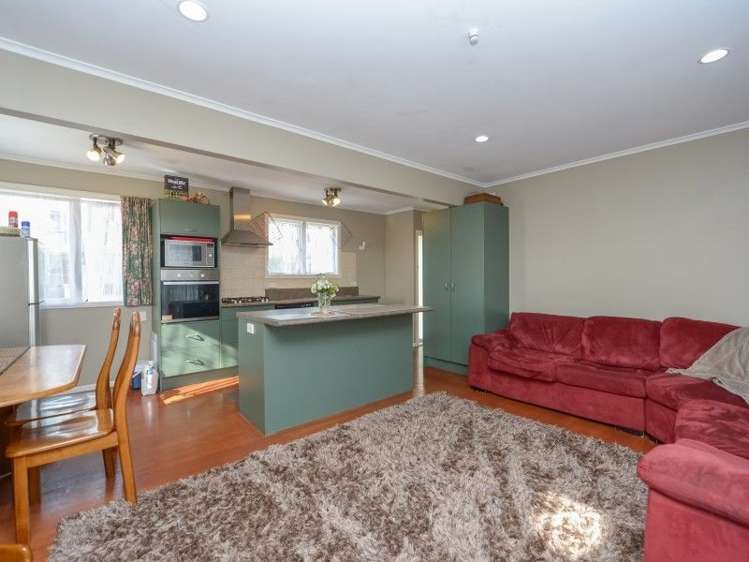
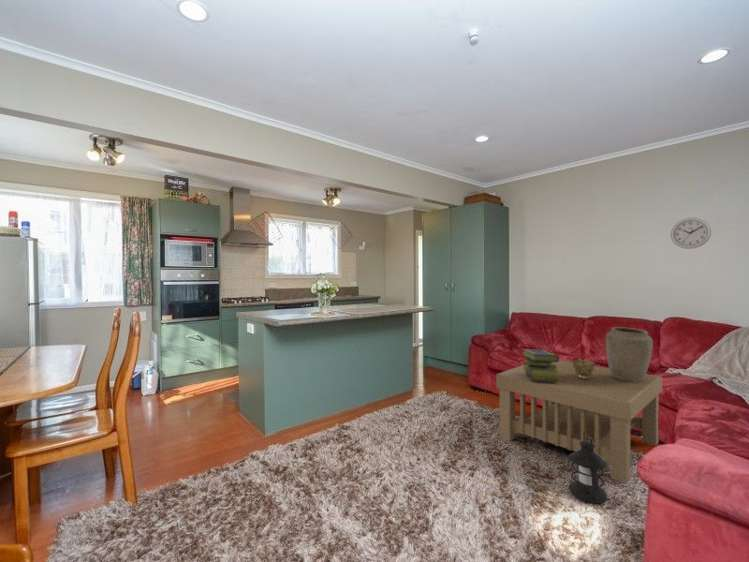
+ wall clock [670,217,713,250]
+ decorative bowl [571,357,596,379]
+ lantern [568,431,608,504]
+ stack of books [521,349,560,383]
+ coffee table [495,359,663,485]
+ vase [605,326,654,382]
